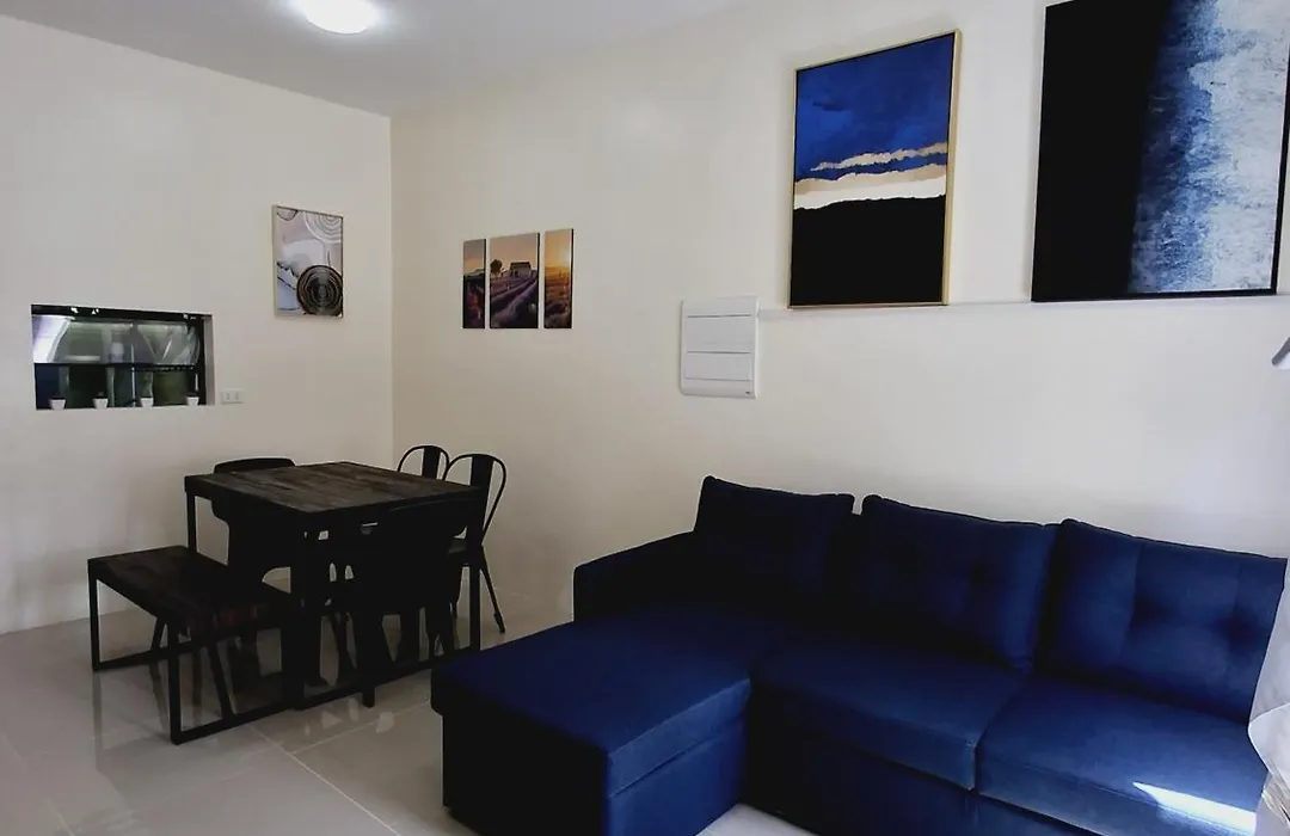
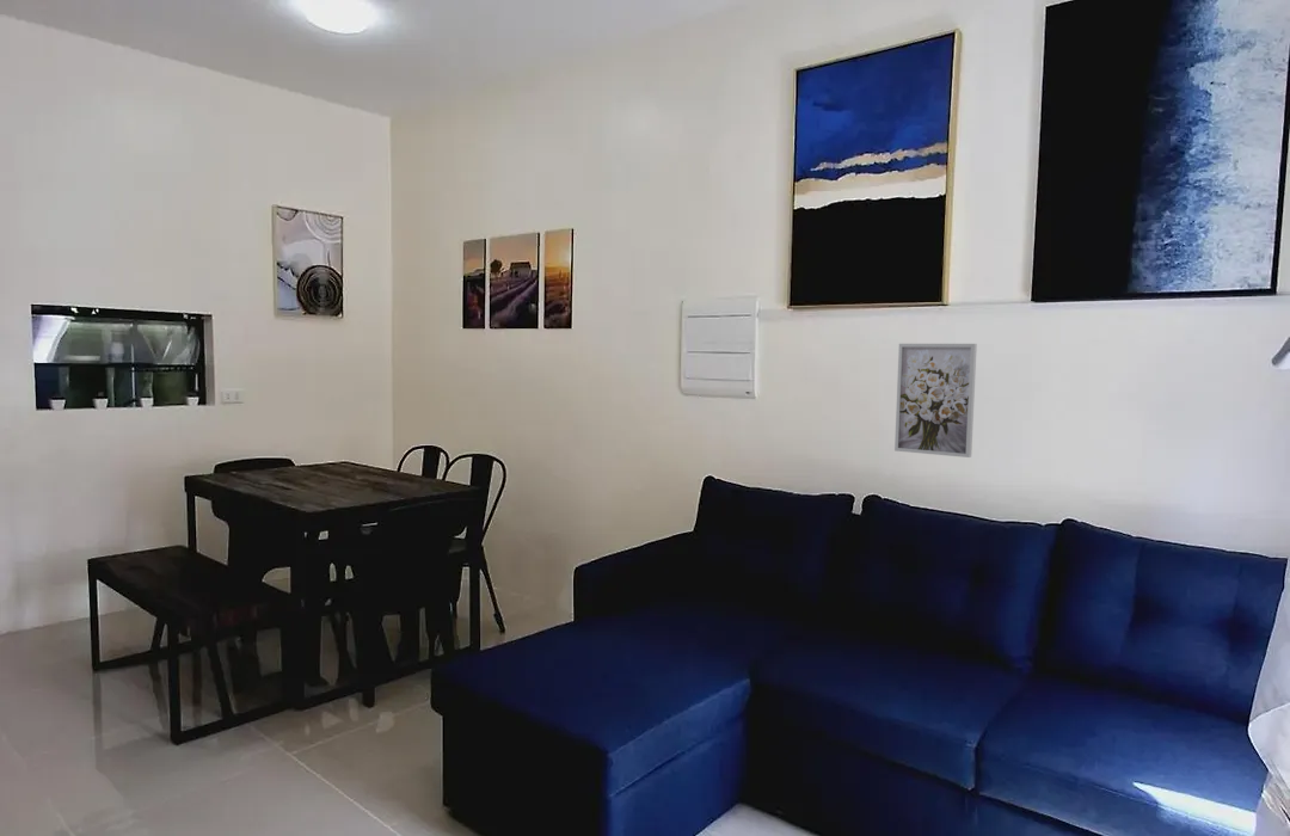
+ wall art [893,343,978,459]
